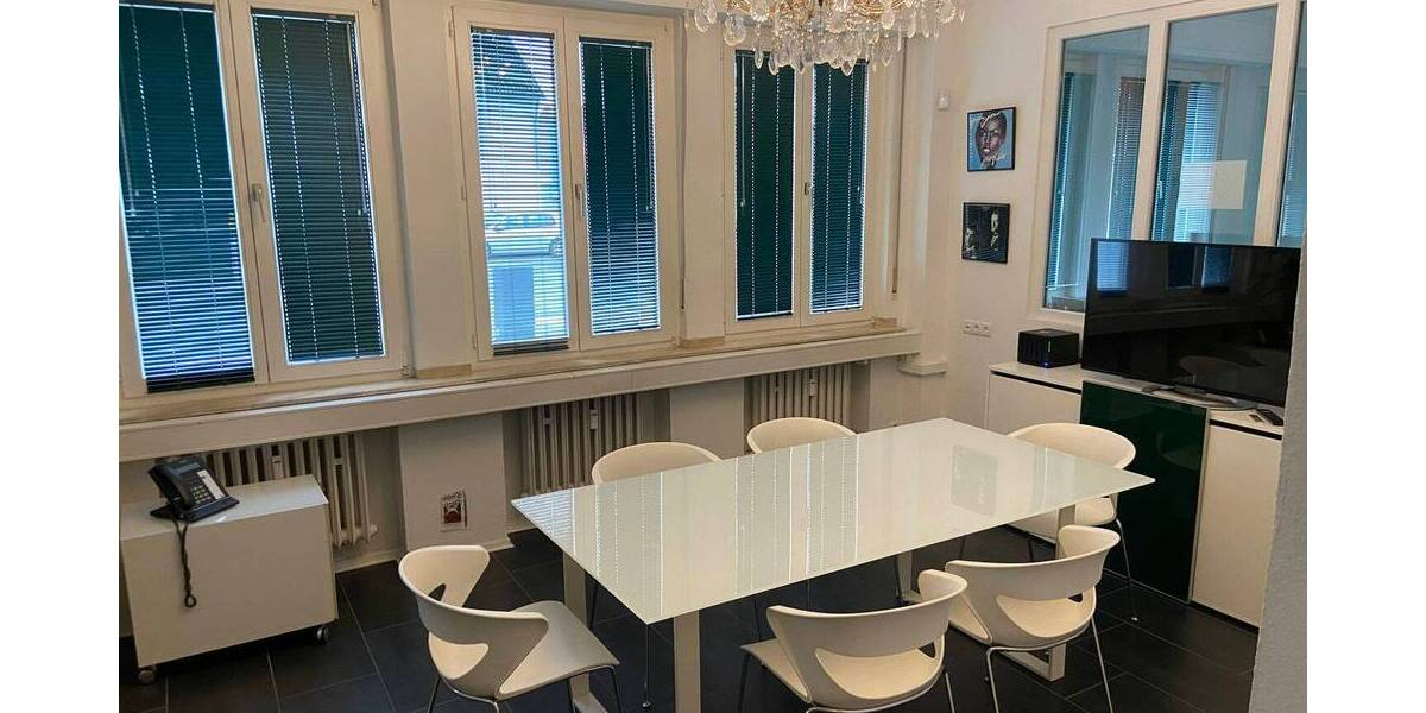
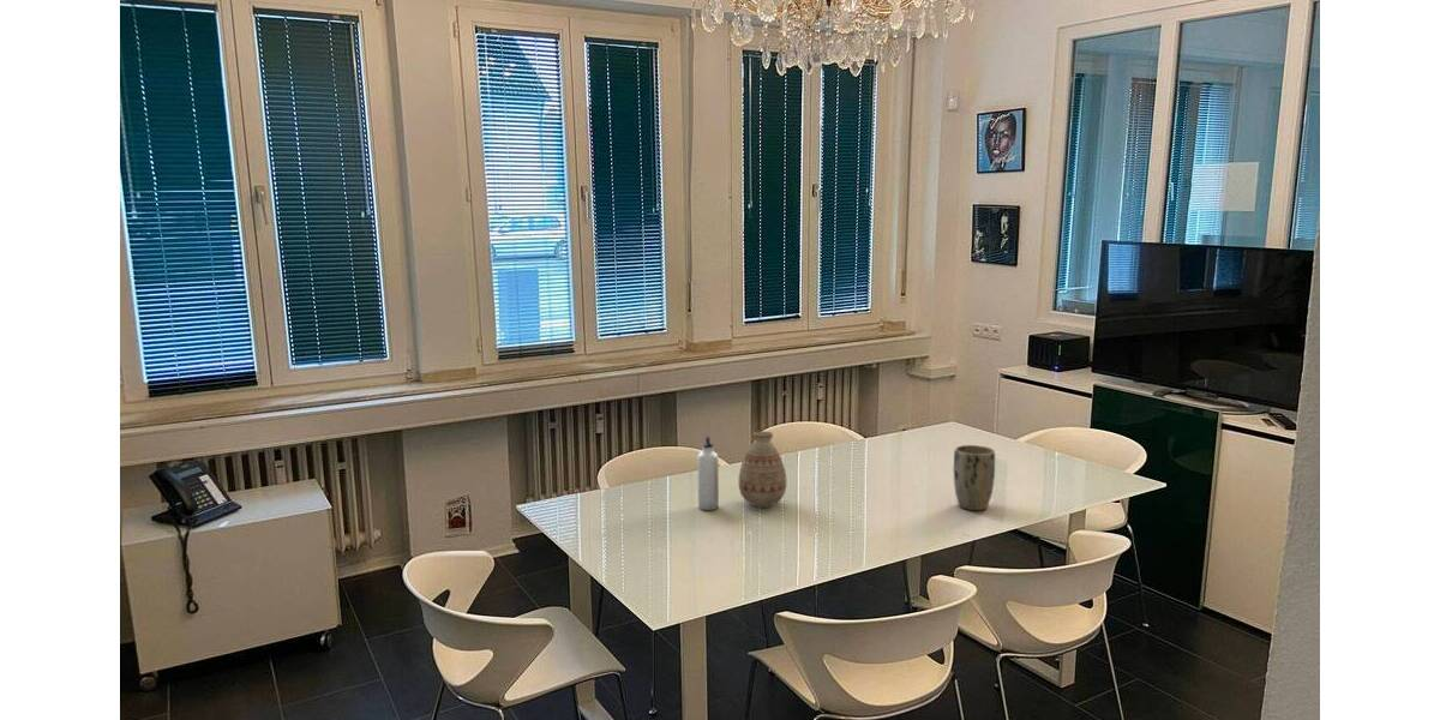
+ plant pot [953,444,996,511]
+ vase [738,430,787,509]
+ water bottle [697,434,720,511]
